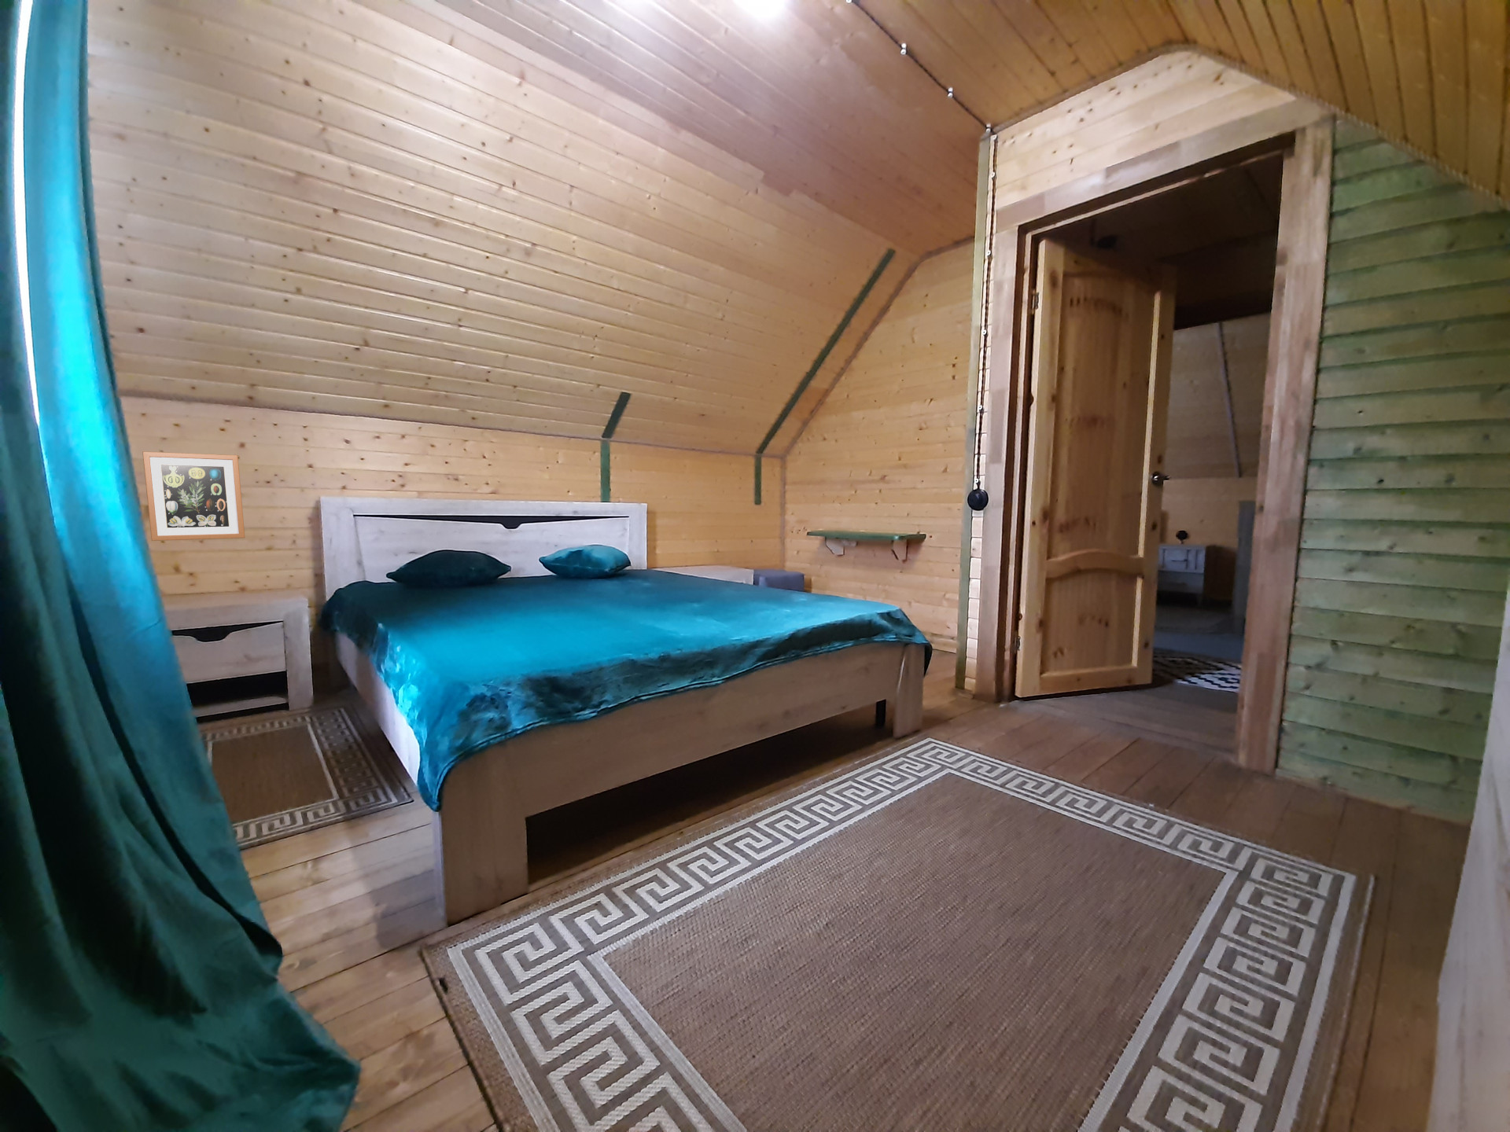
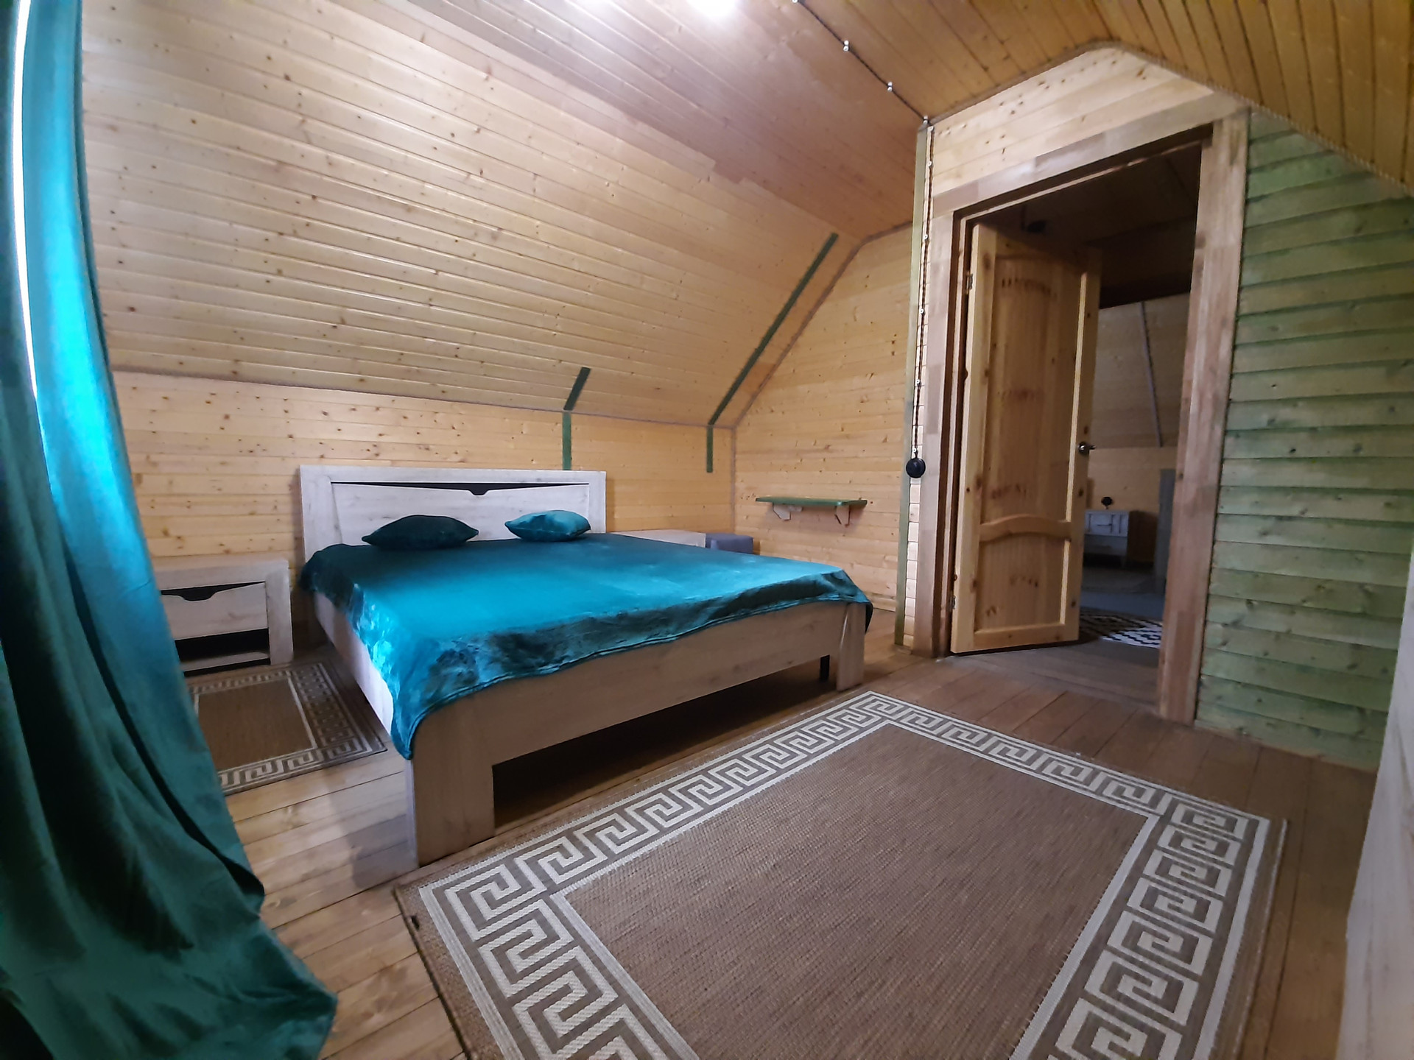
- wall art [141,451,245,542]
